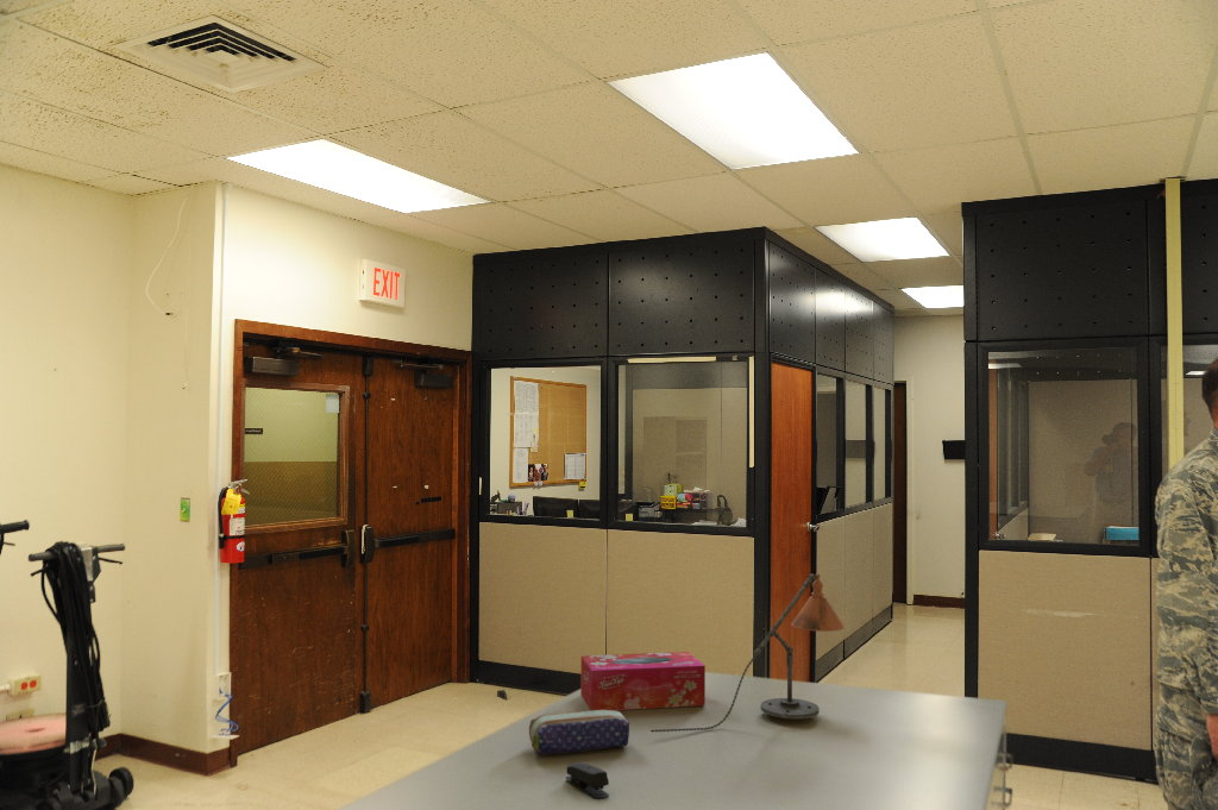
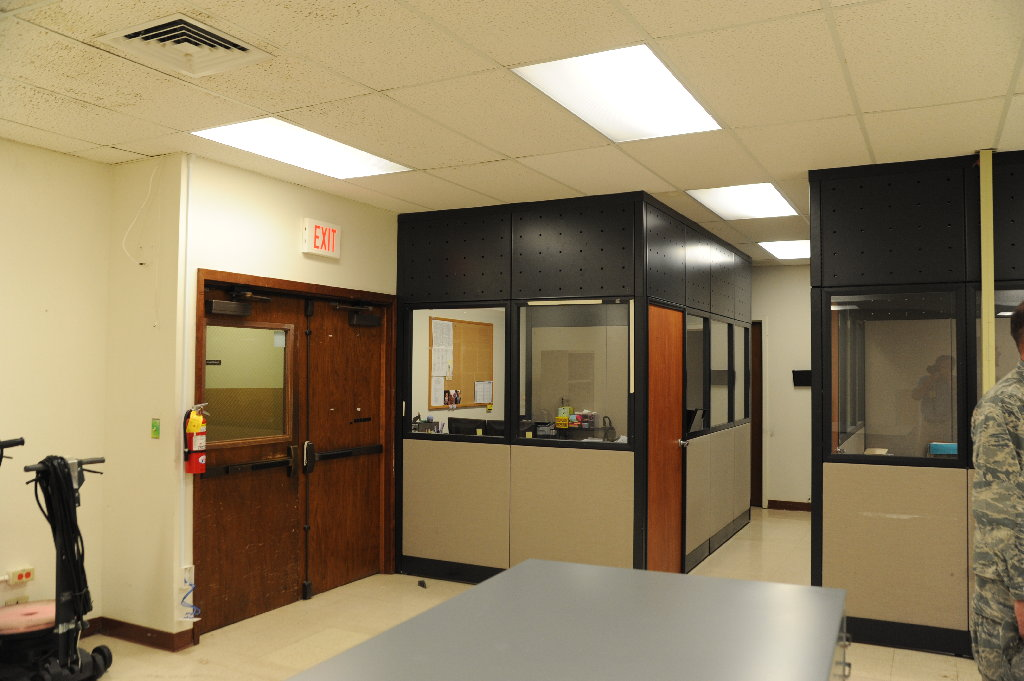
- pencil case [528,710,630,755]
- desk lamp [649,572,846,734]
- tissue box [579,651,707,711]
- stapler [565,761,610,800]
